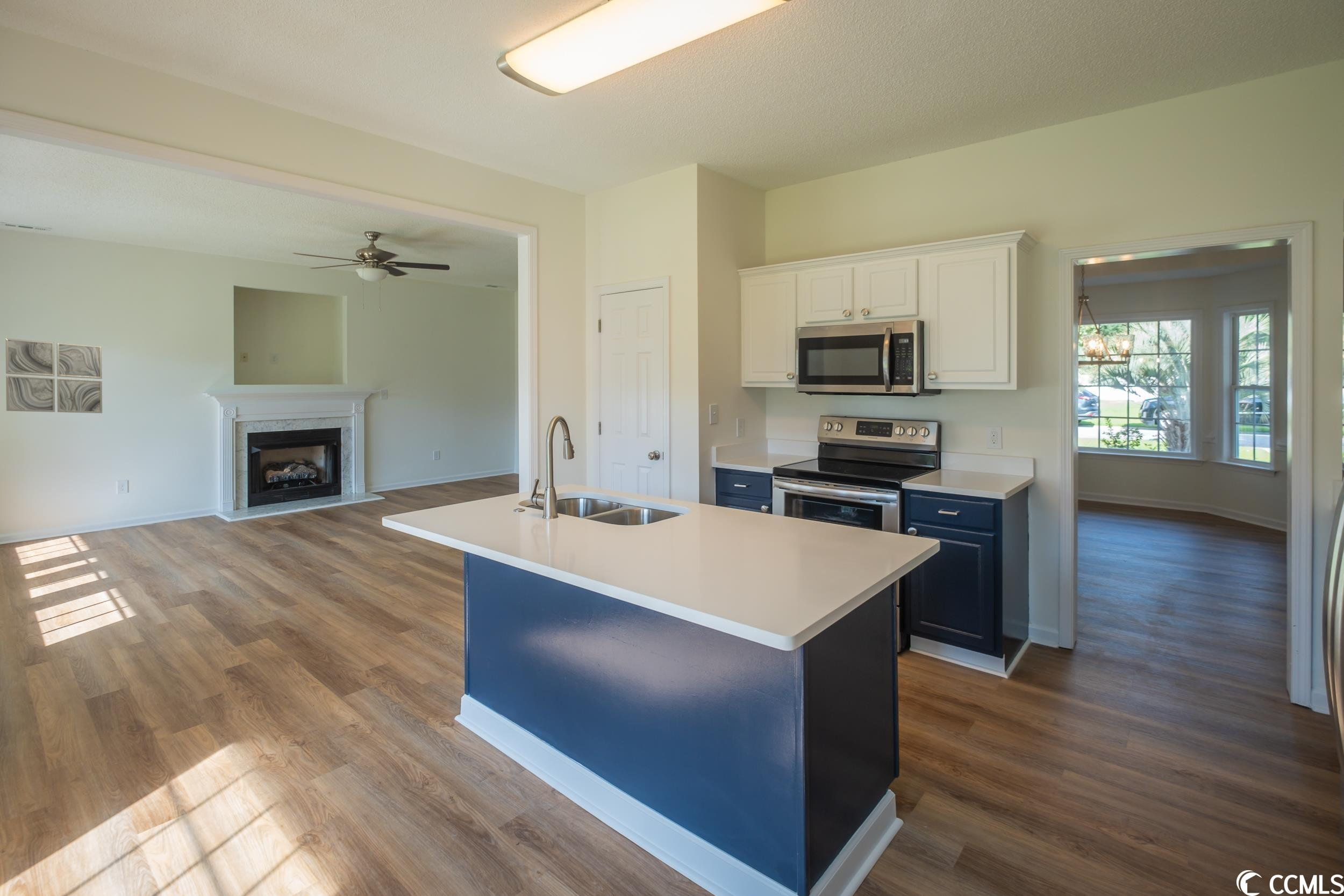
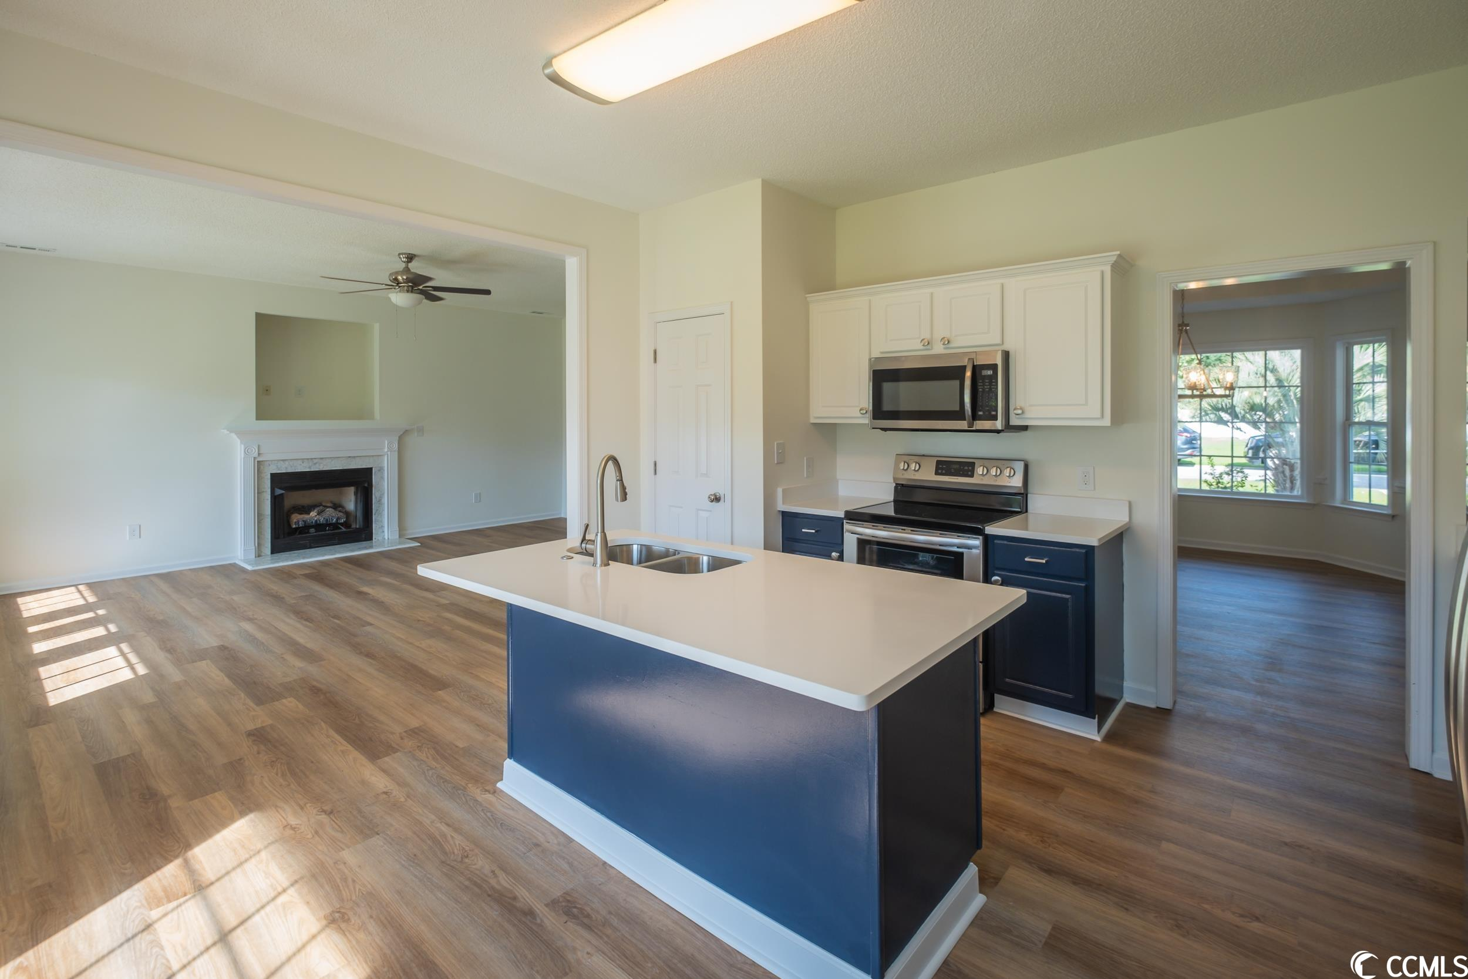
- wall art [5,338,103,414]
